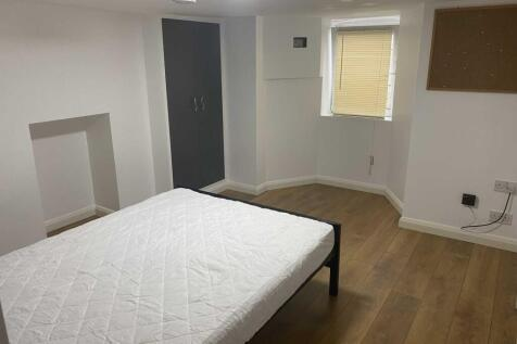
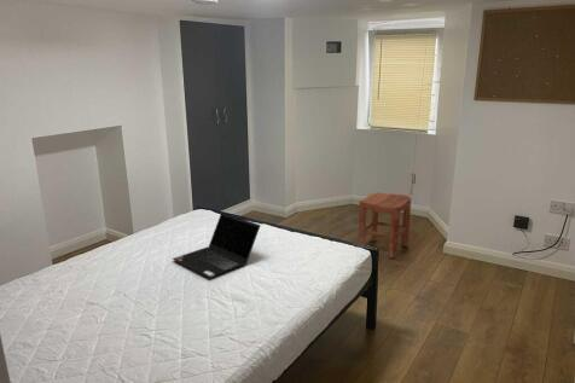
+ laptop computer [172,211,262,279]
+ stool [358,192,412,259]
